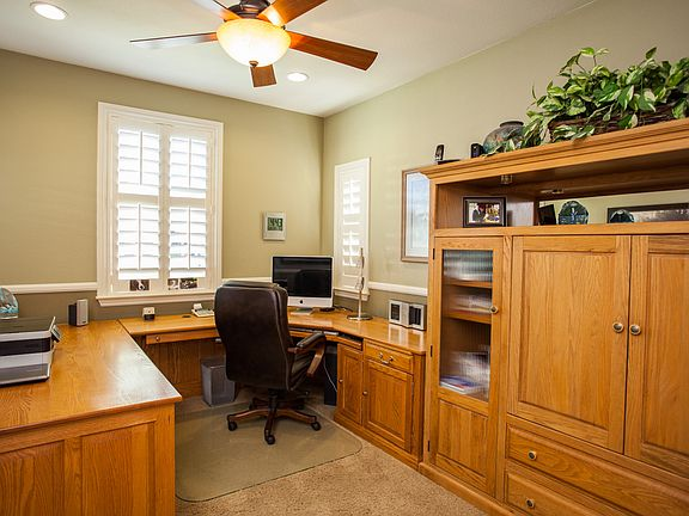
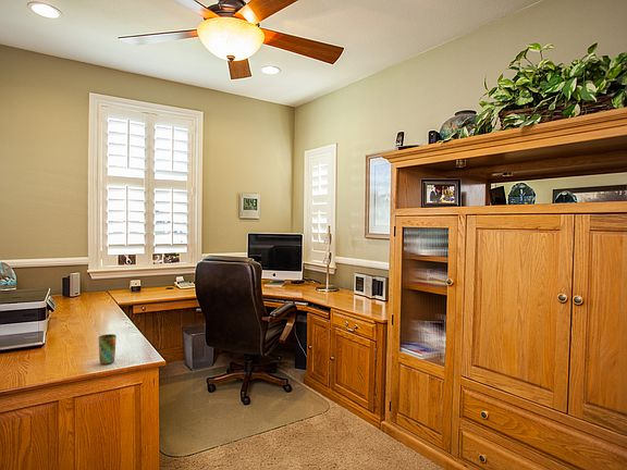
+ cup [97,333,118,366]
